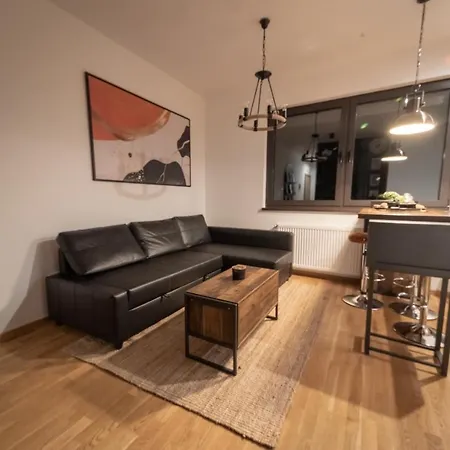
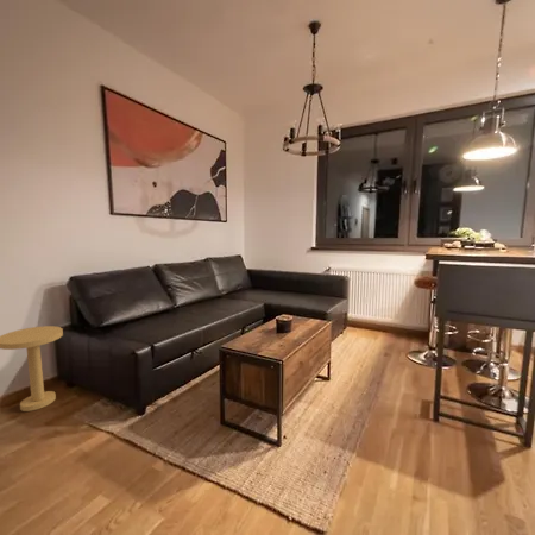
+ side table [0,325,64,413]
